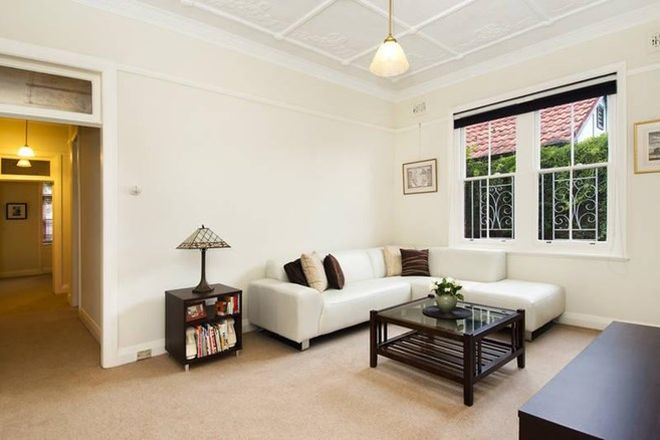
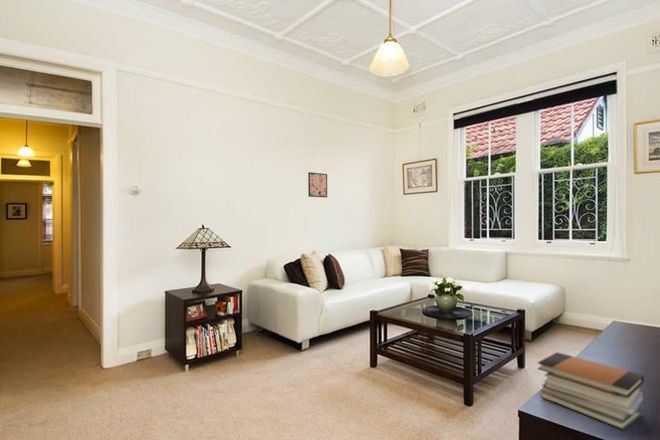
+ wall art [307,171,328,198]
+ book stack [537,351,645,431]
